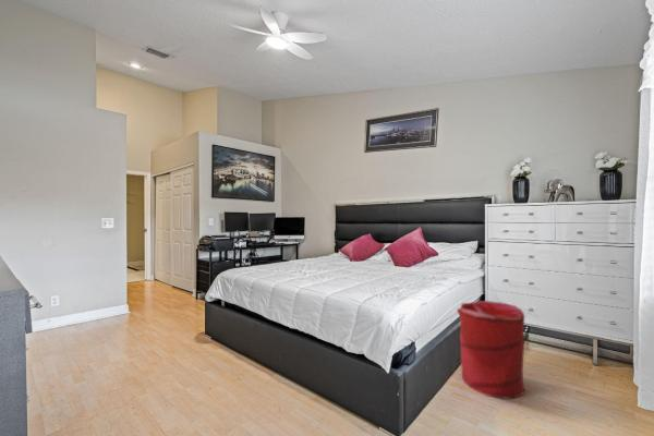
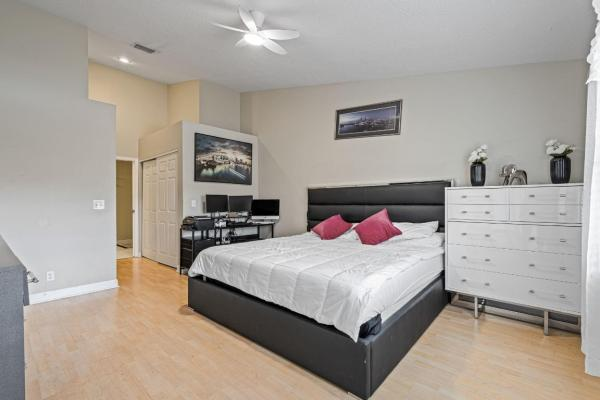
- laundry hamper [456,300,525,400]
